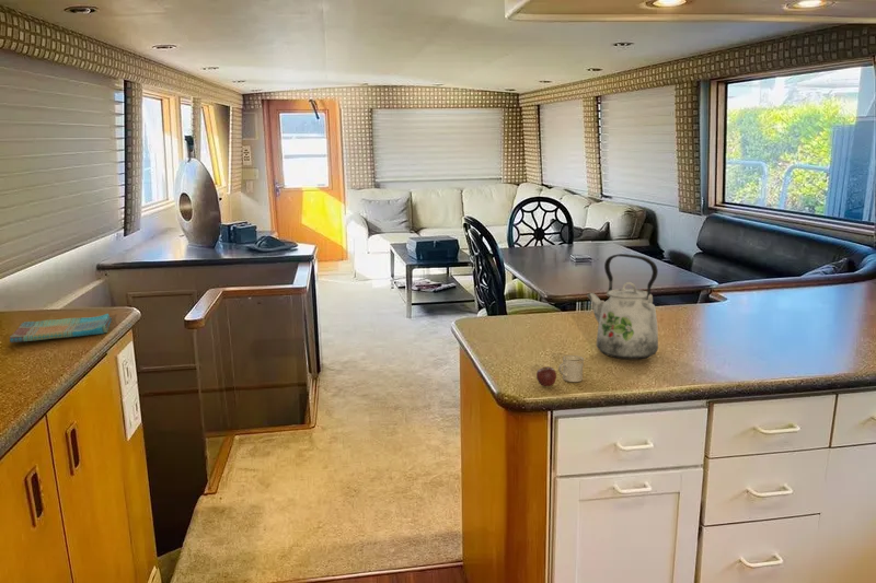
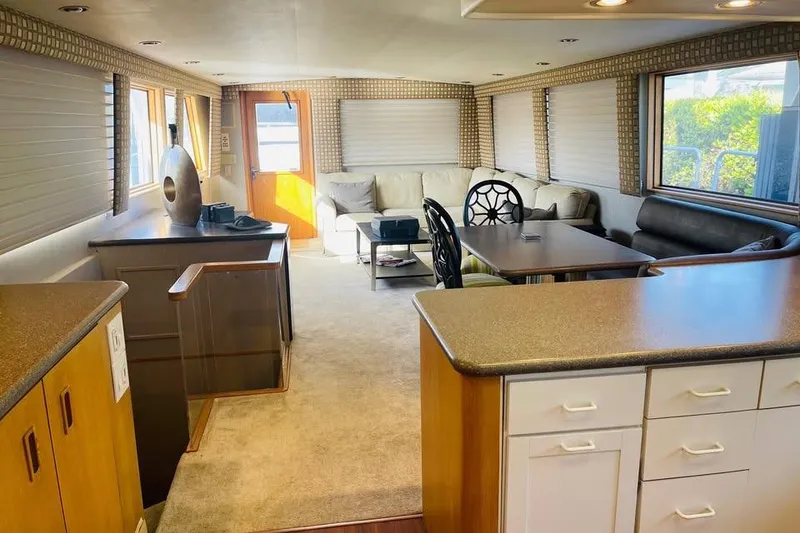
- mug [535,354,585,387]
- kettle [585,253,659,361]
- dish towel [9,313,113,343]
